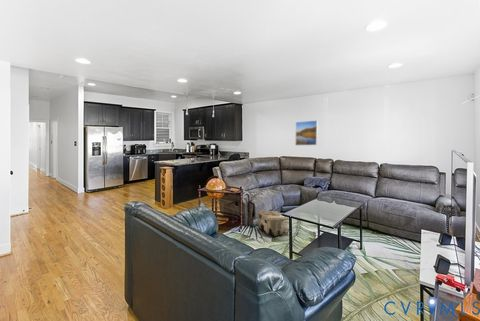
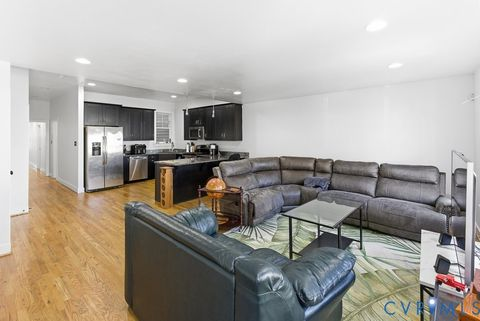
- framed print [294,119,319,146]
- pouf [256,210,290,238]
